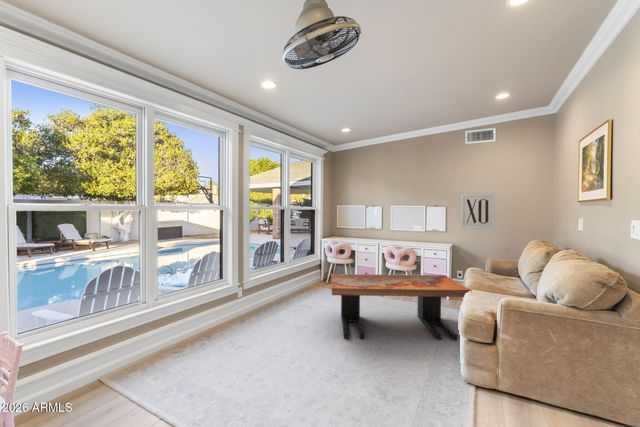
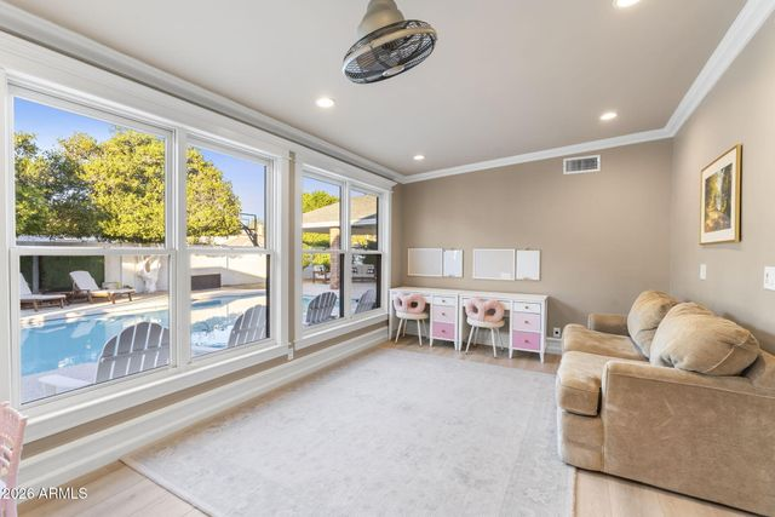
- coffee table [330,273,472,341]
- wall art [460,192,496,231]
